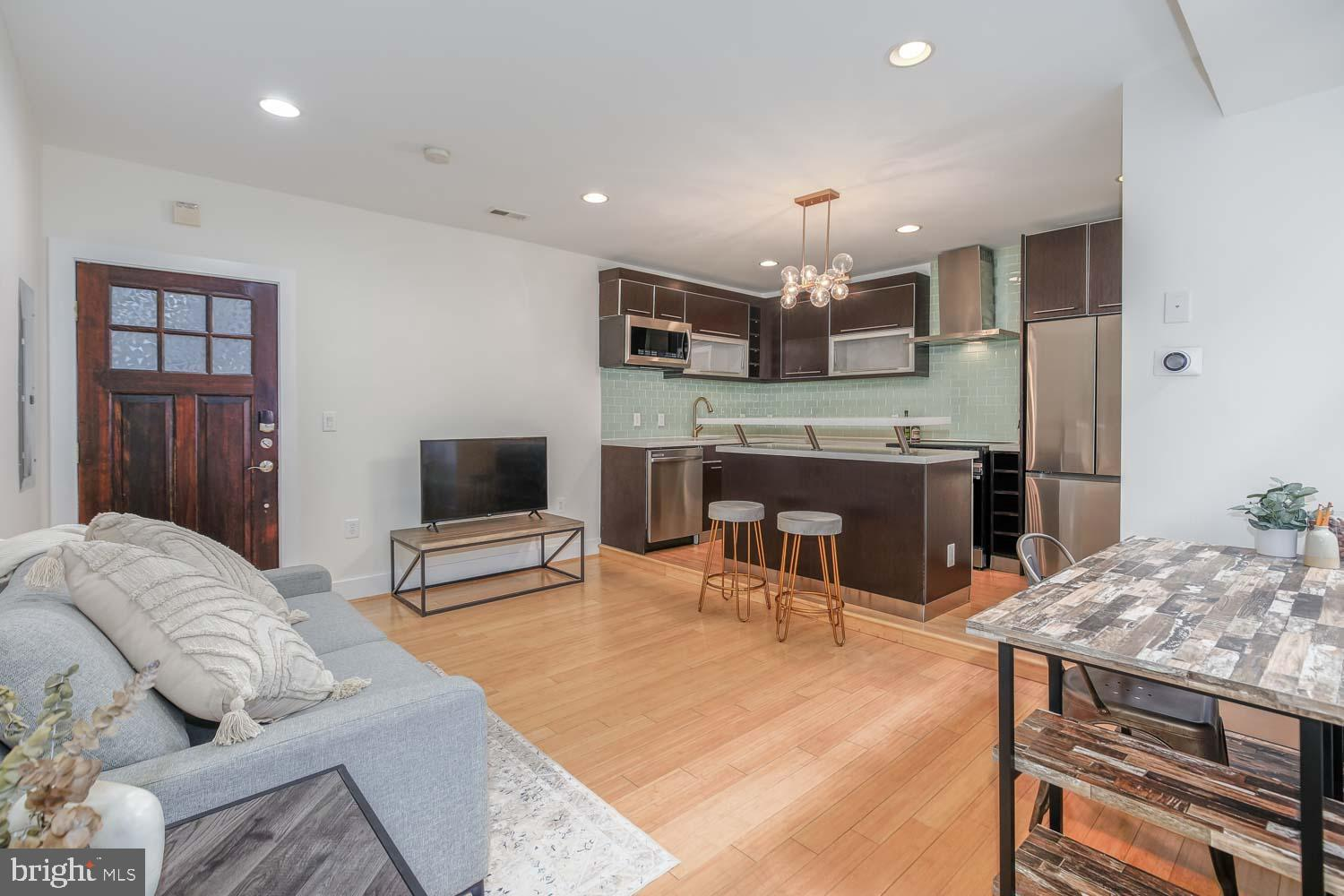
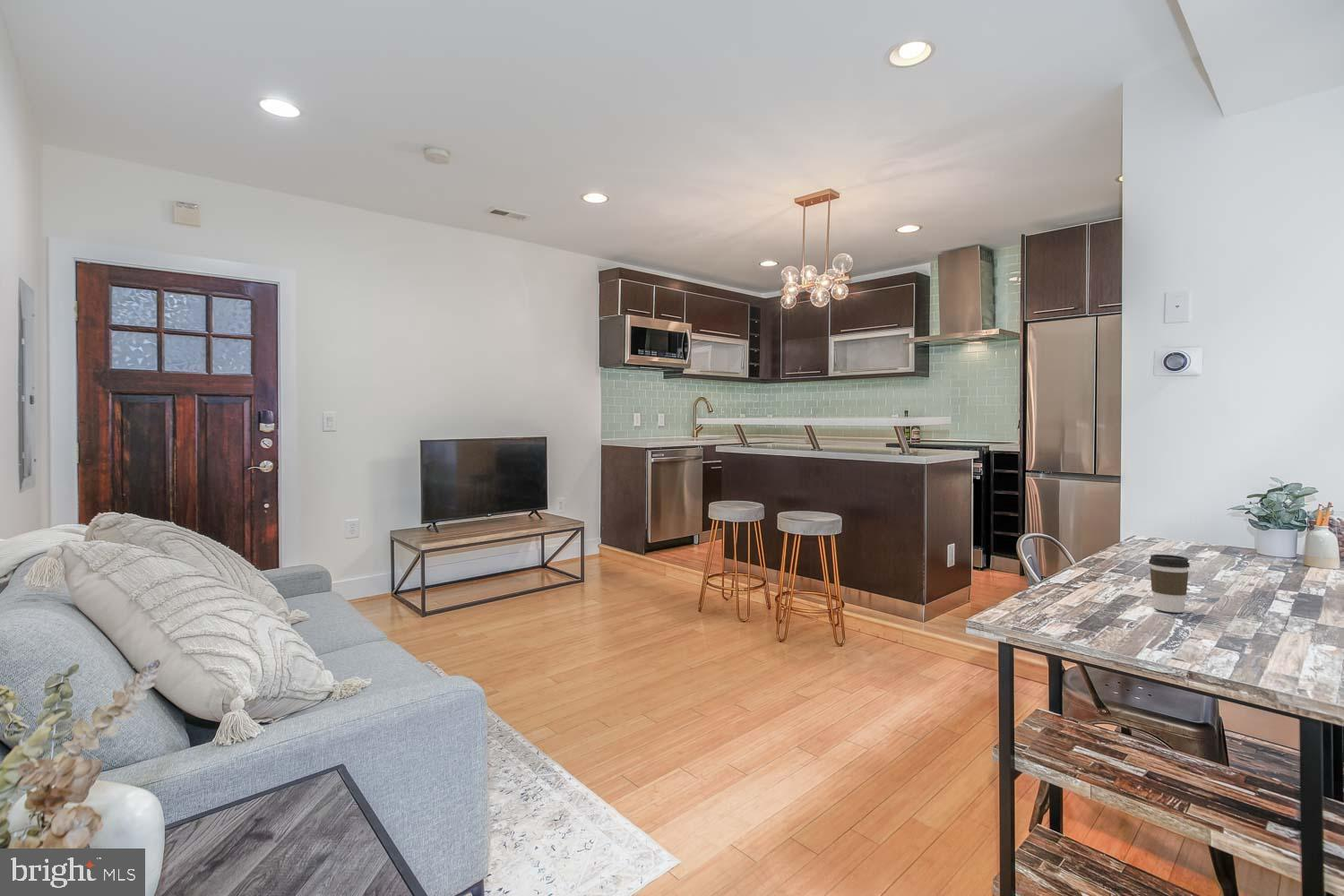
+ coffee cup [1148,554,1191,614]
